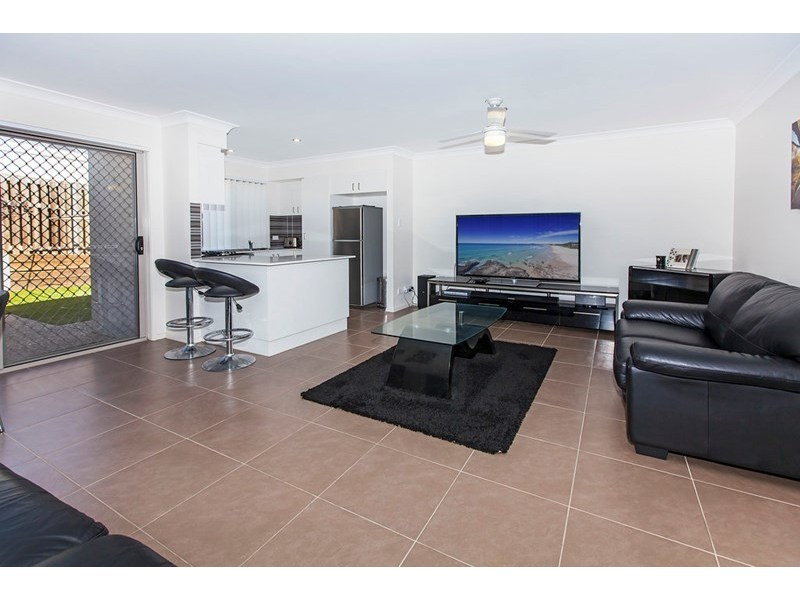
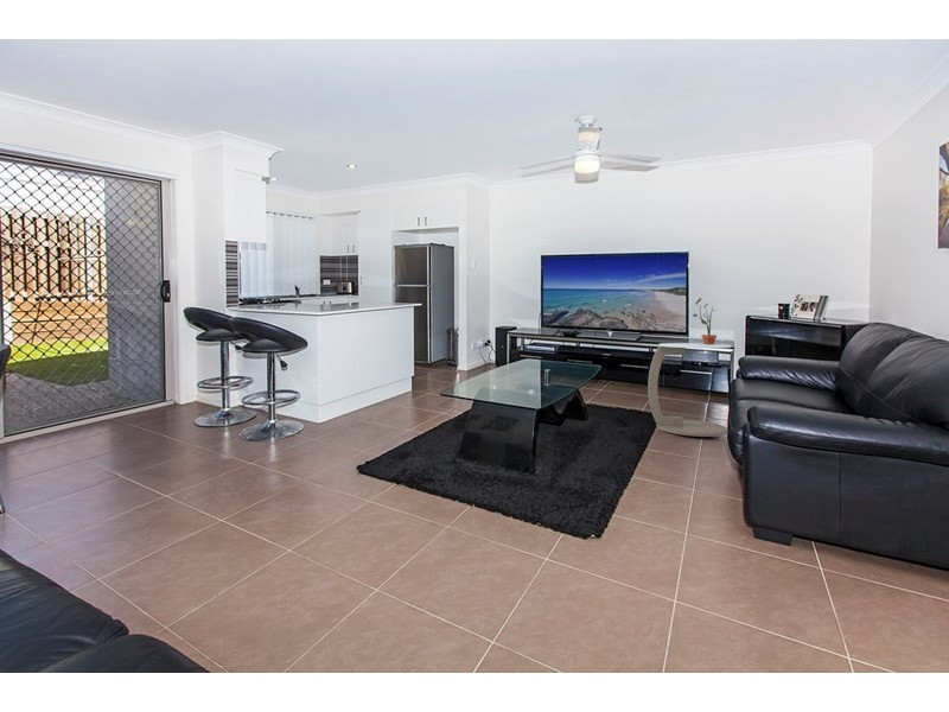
+ potted plant [692,297,718,344]
+ side table [647,342,732,438]
